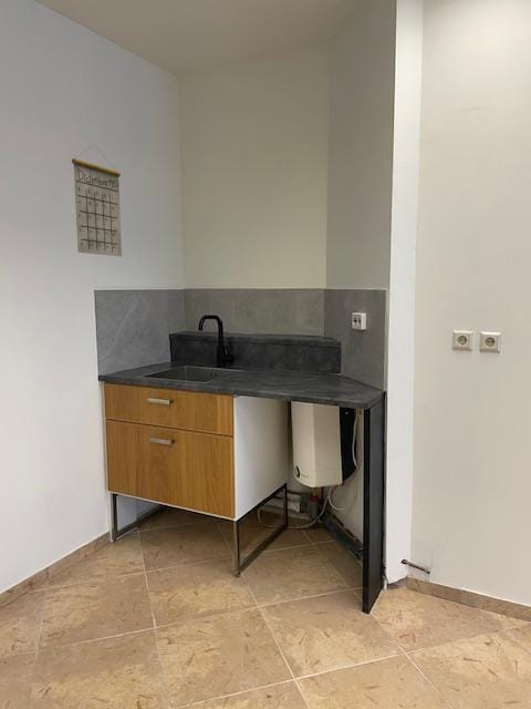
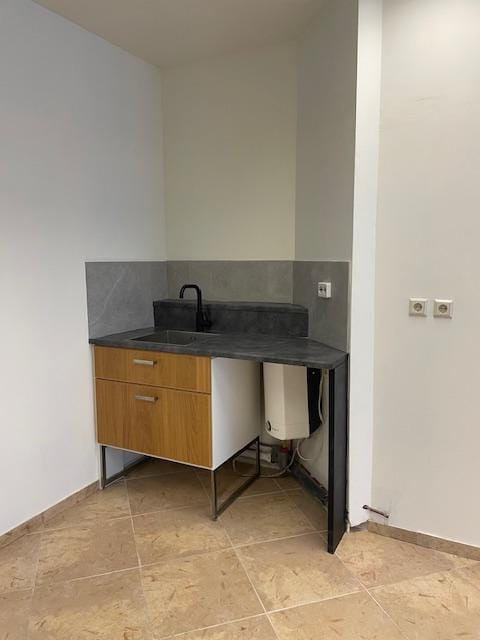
- calendar [71,145,123,257]
